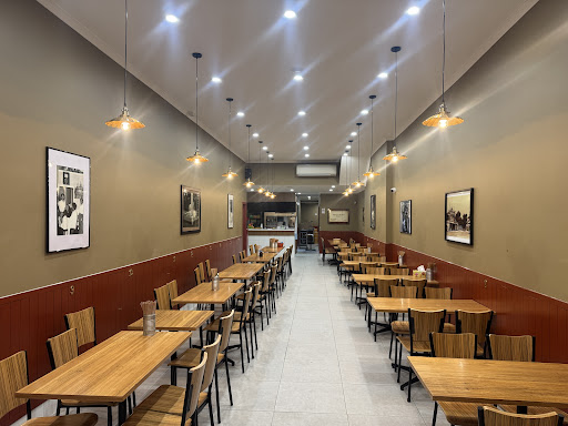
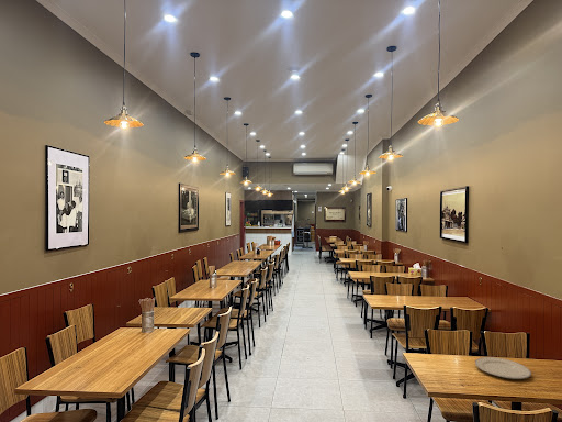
+ chinaware [474,356,532,380]
